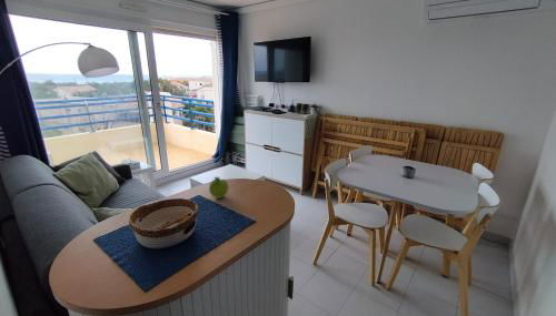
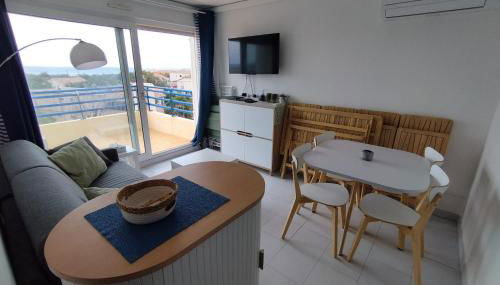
- fruit [208,176,230,200]
